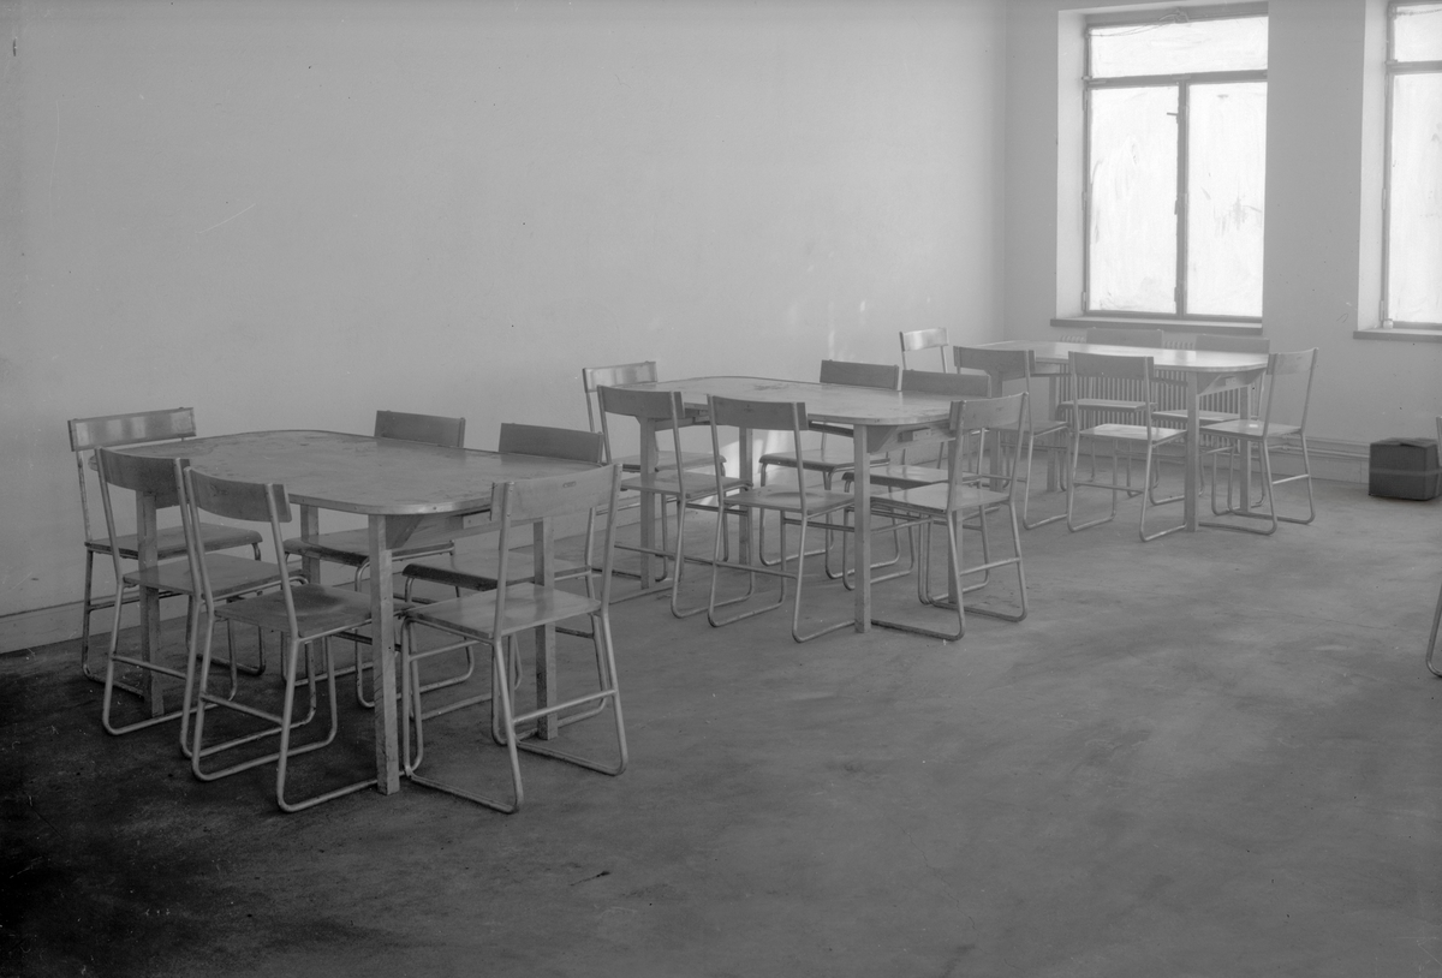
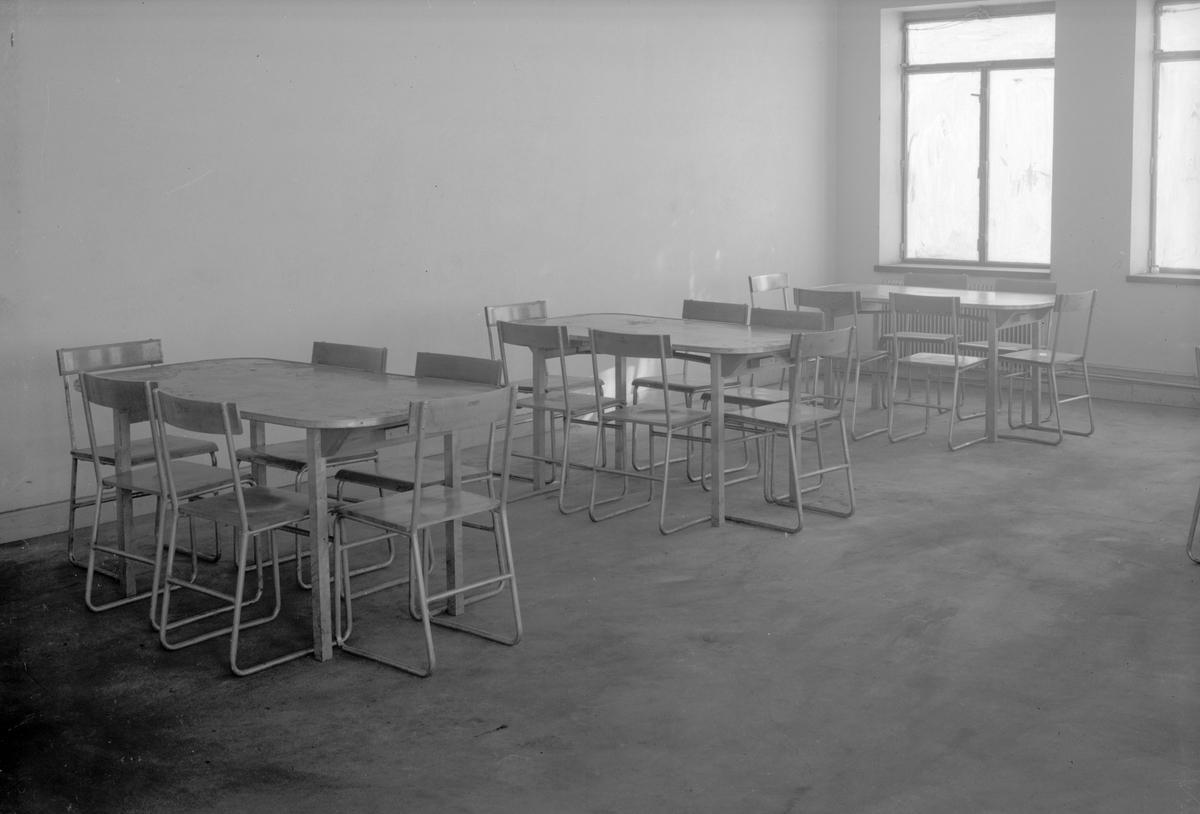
- cardboard box [1367,436,1442,501]
